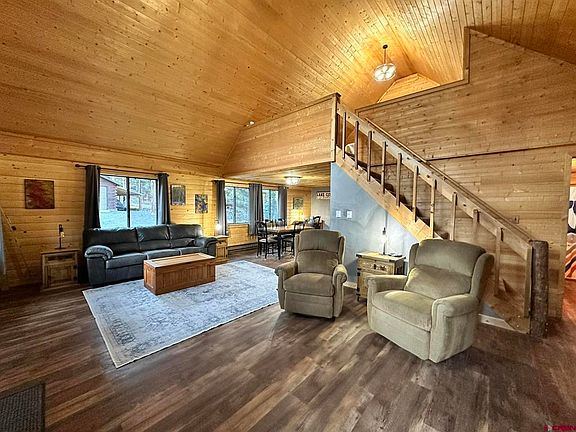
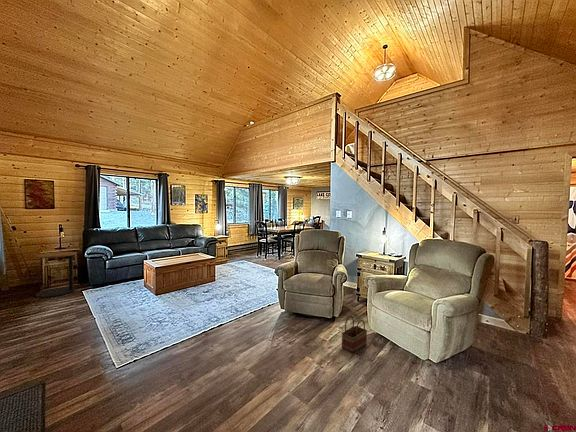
+ basket [341,315,368,354]
+ side table [34,251,77,298]
